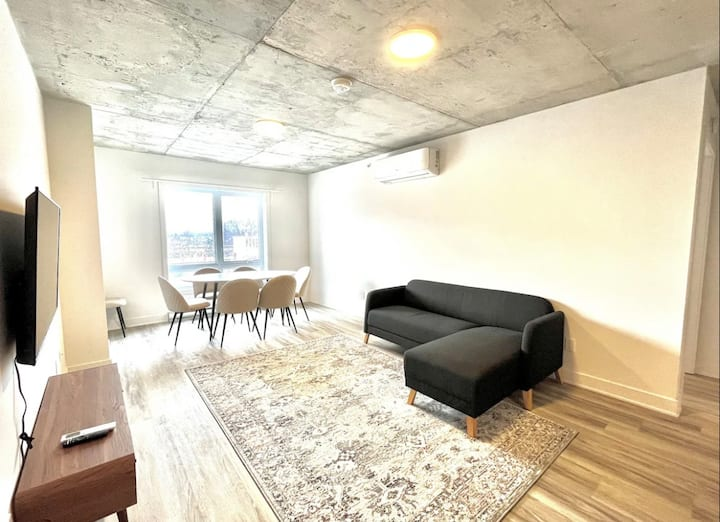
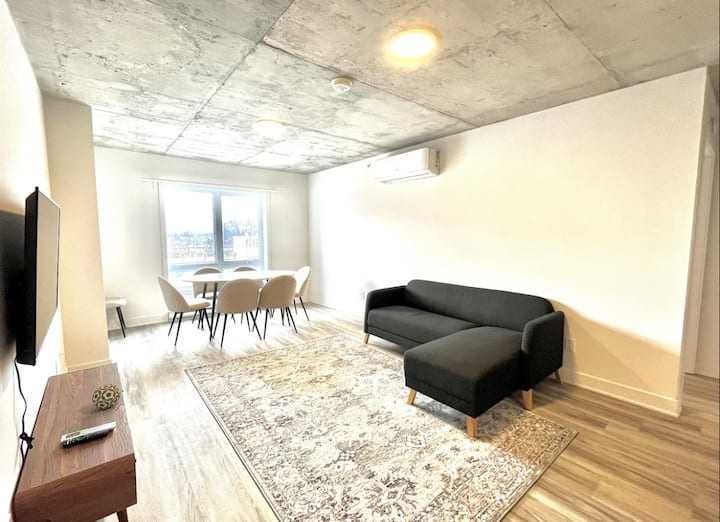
+ decorative ball [91,383,122,410]
